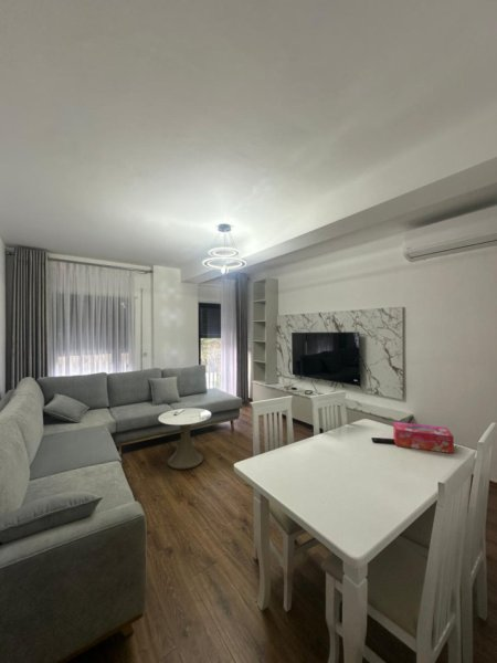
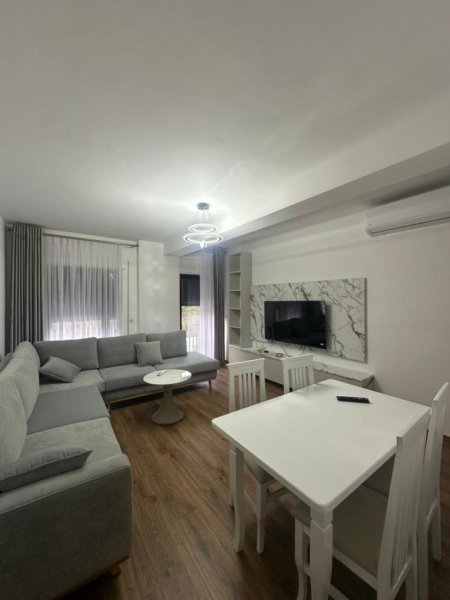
- tissue box [392,421,455,454]
